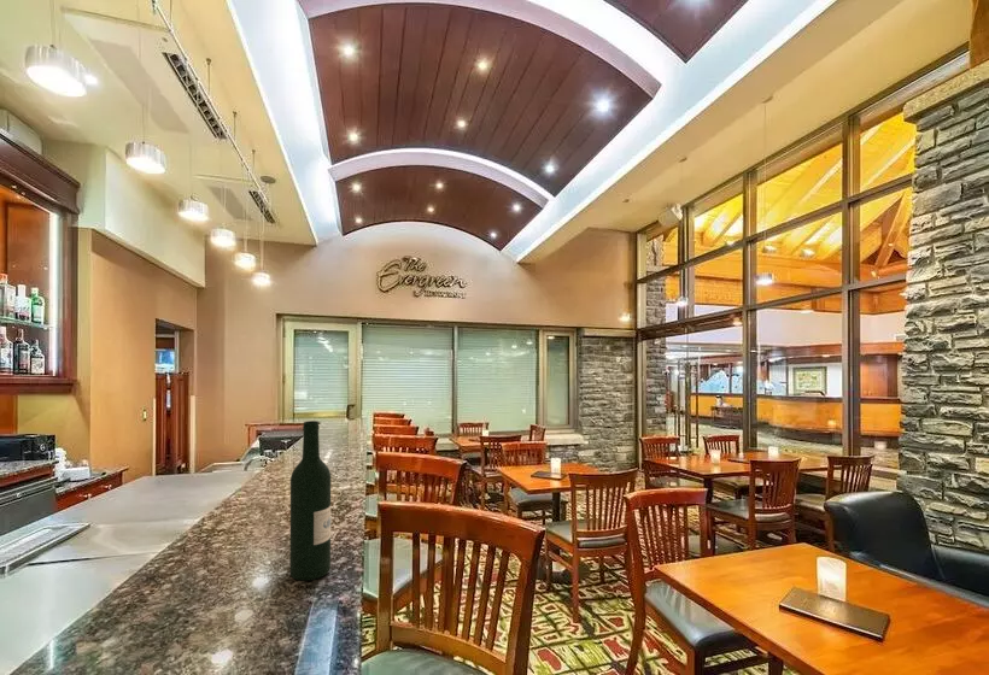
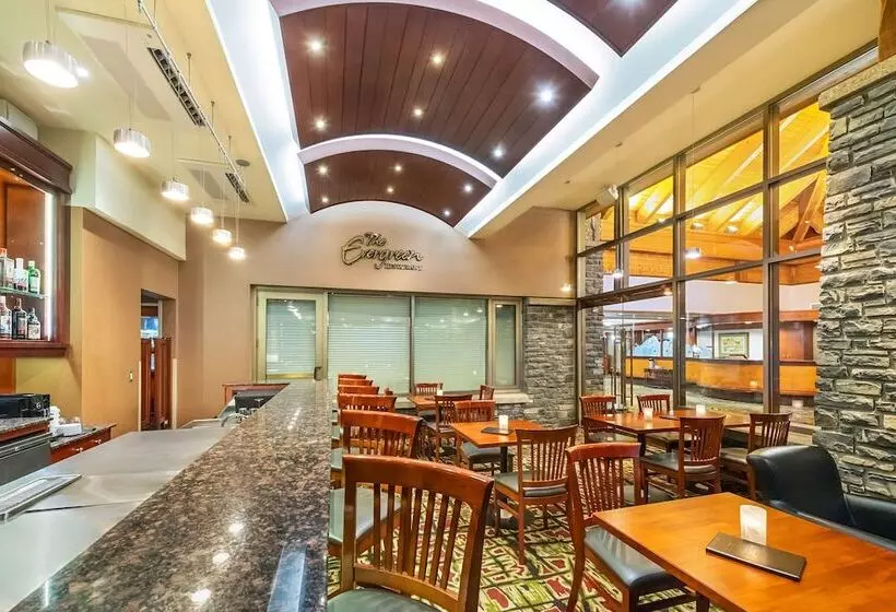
- wine bottle [289,419,332,582]
